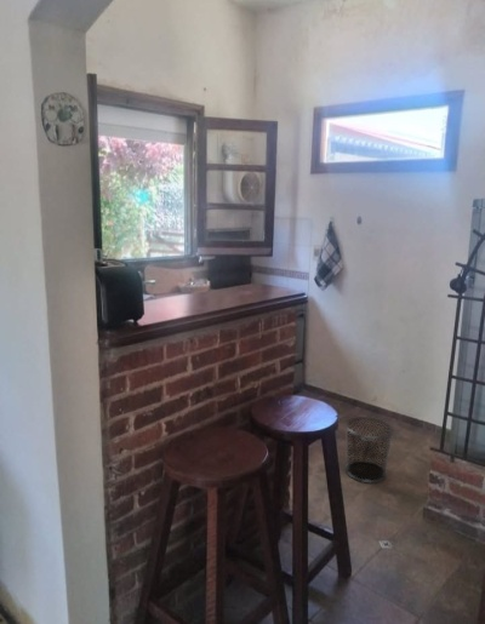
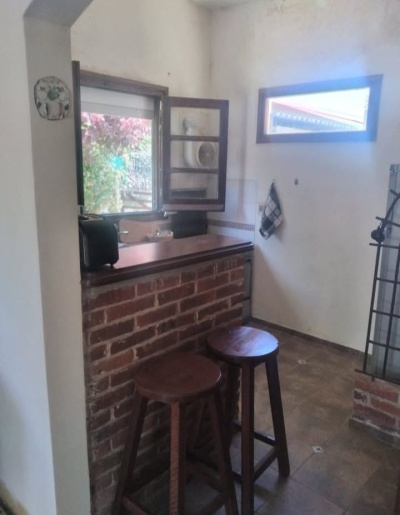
- trash can [344,416,395,483]
